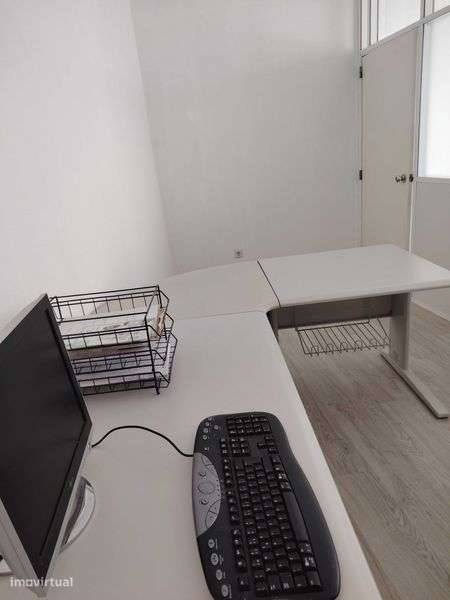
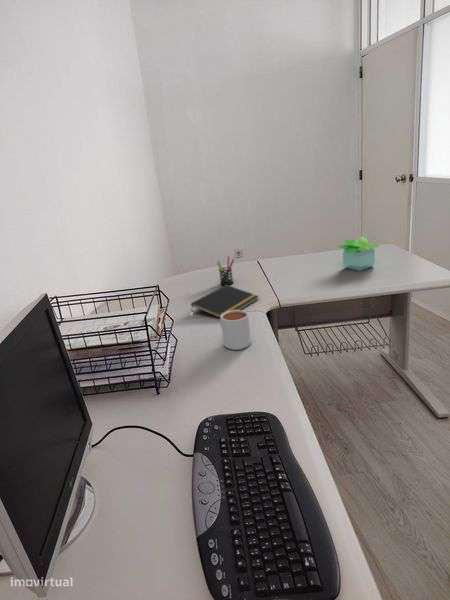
+ pen holder [216,255,235,286]
+ mug [219,310,252,351]
+ notepad [190,285,260,319]
+ potted plant [335,235,382,272]
